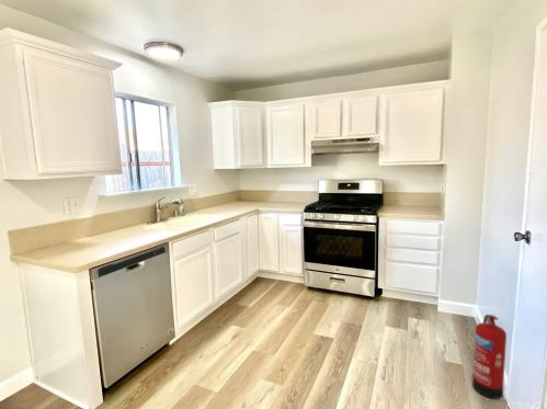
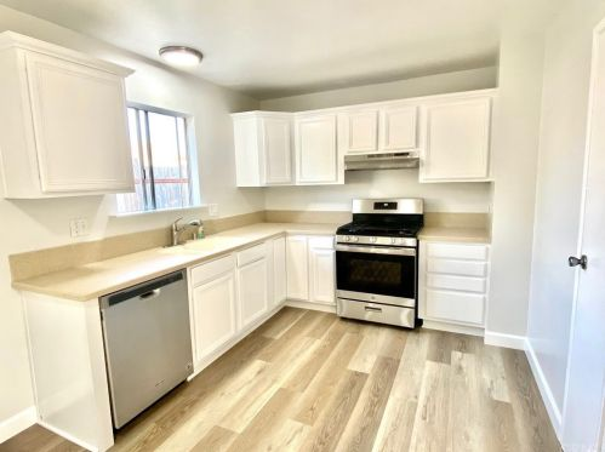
- fire extinguisher [471,314,508,400]
